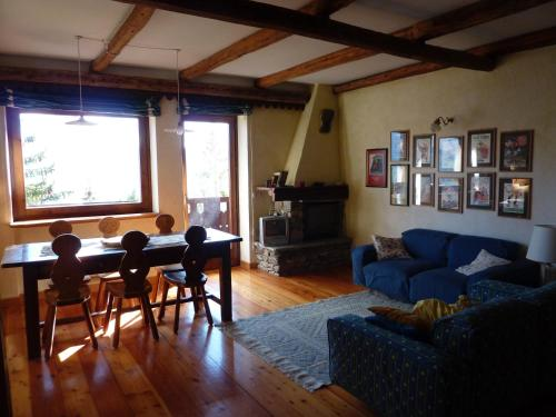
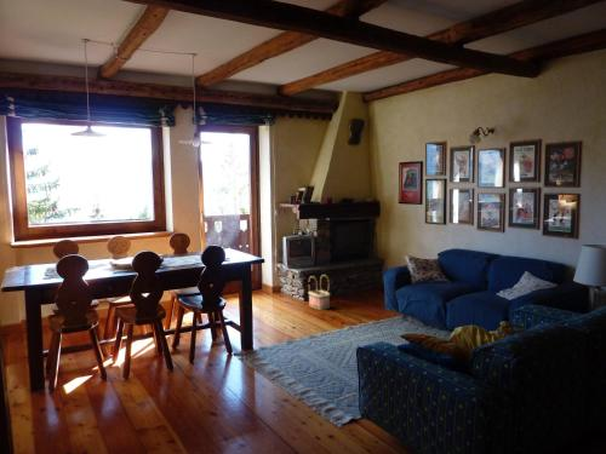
+ basket [308,274,331,311]
